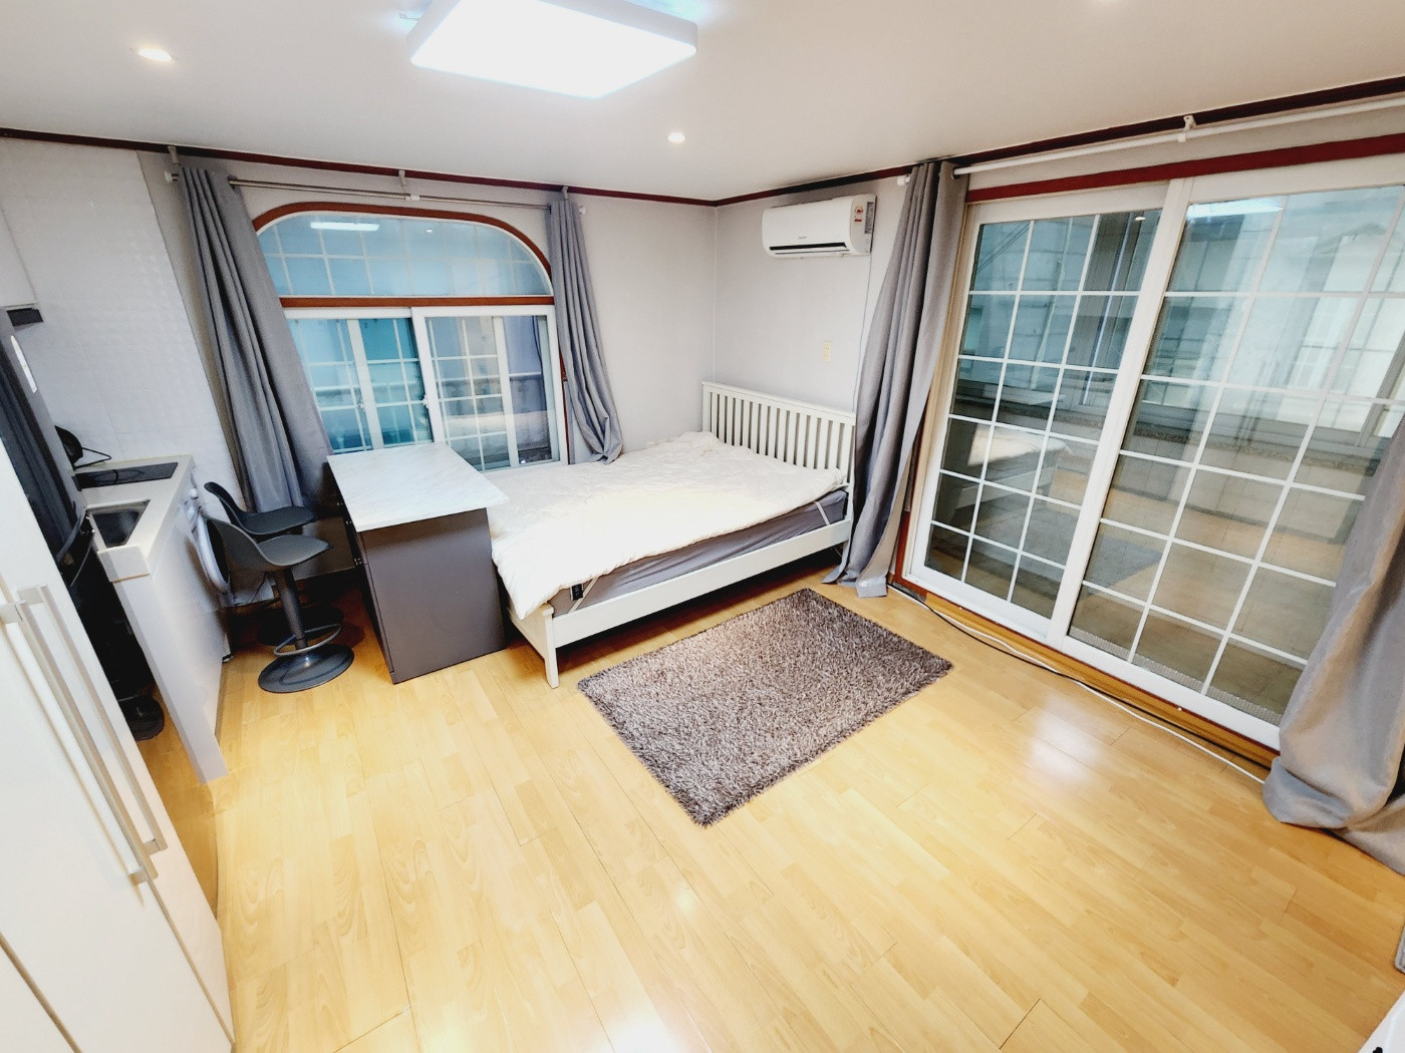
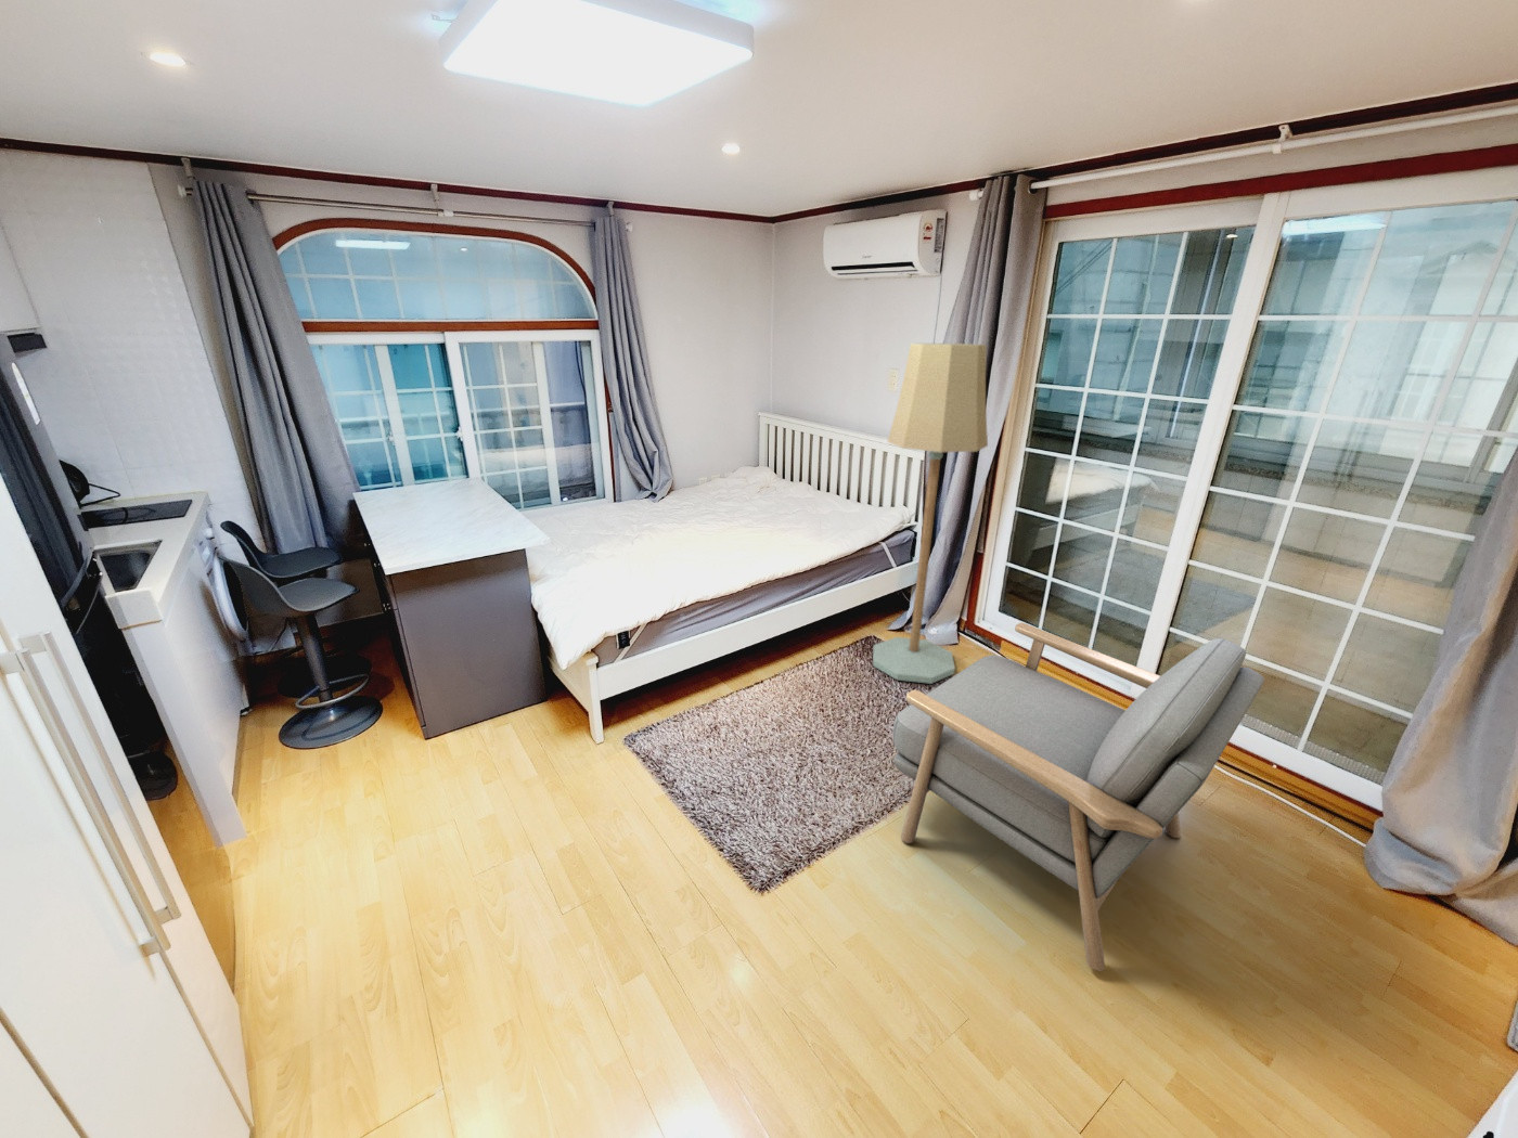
+ floor lamp [871,343,988,685]
+ armchair [893,622,1266,972]
